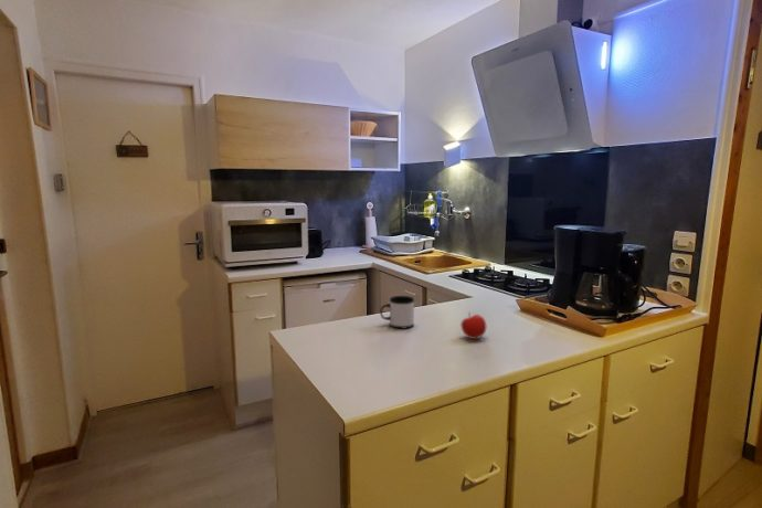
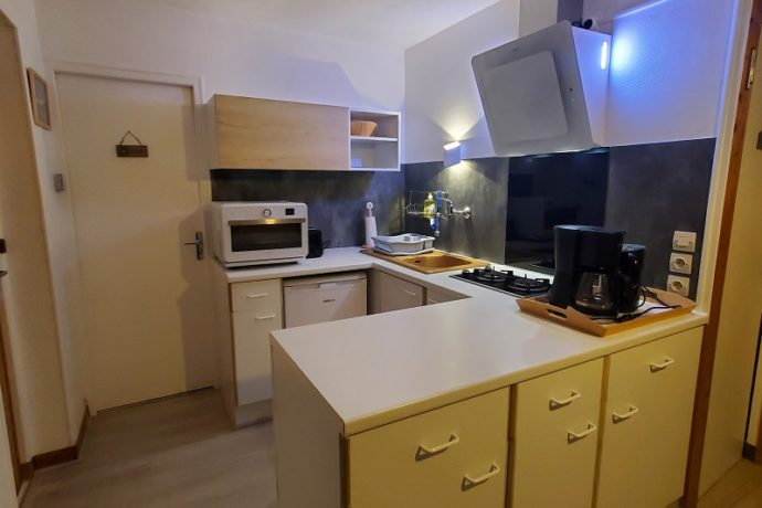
- fruit [459,311,487,340]
- mug [379,295,415,329]
